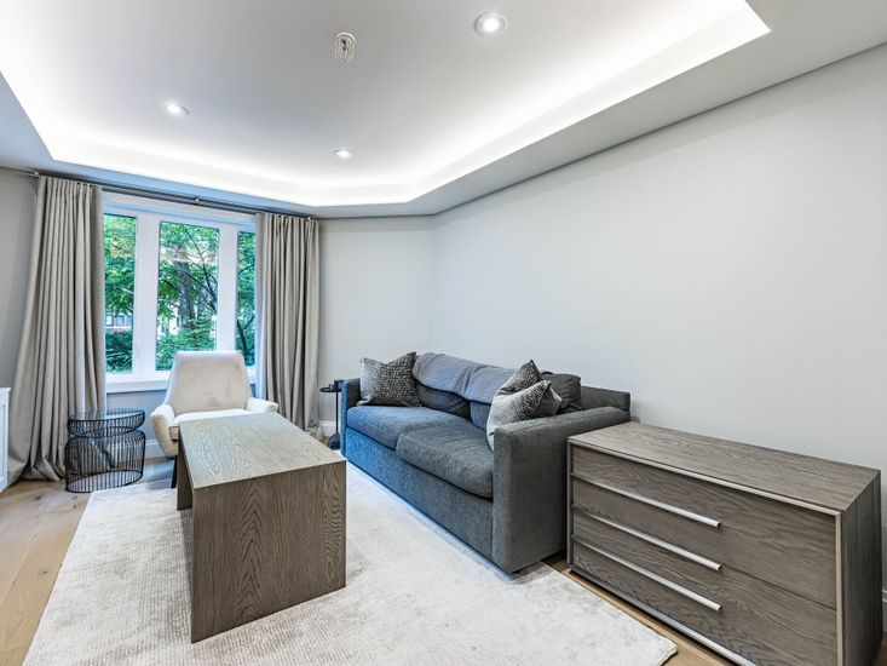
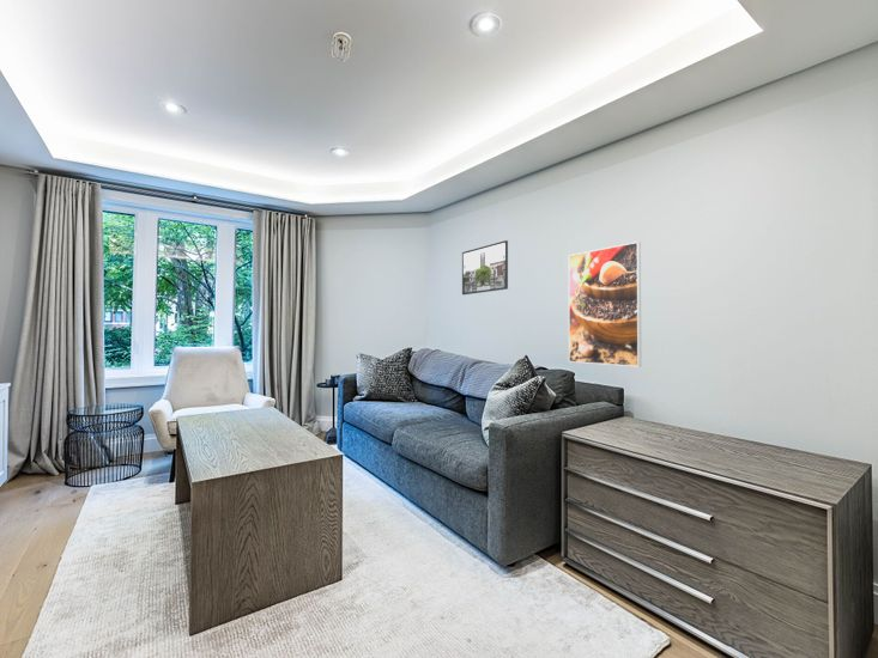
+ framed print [568,240,642,367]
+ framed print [461,239,509,296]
